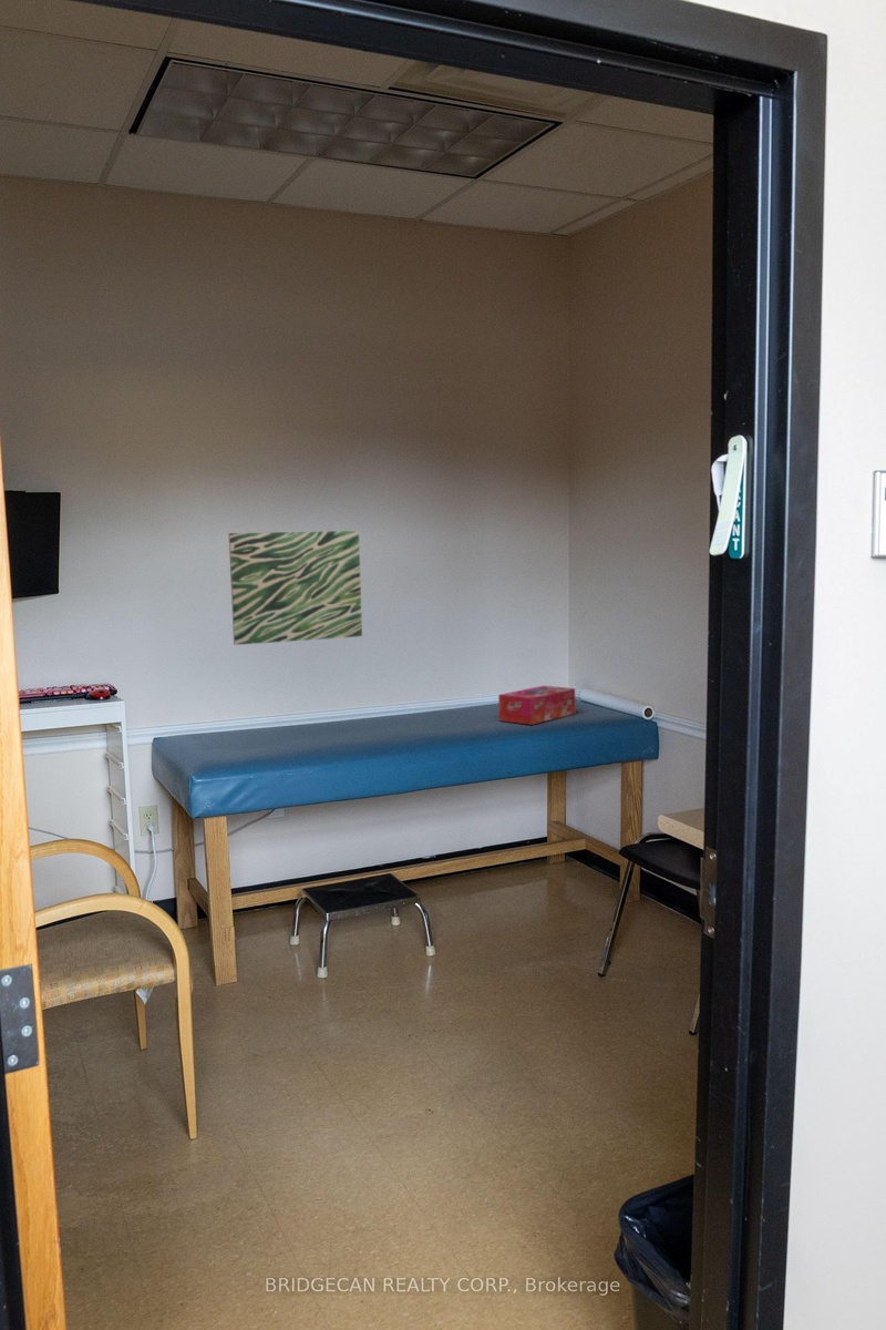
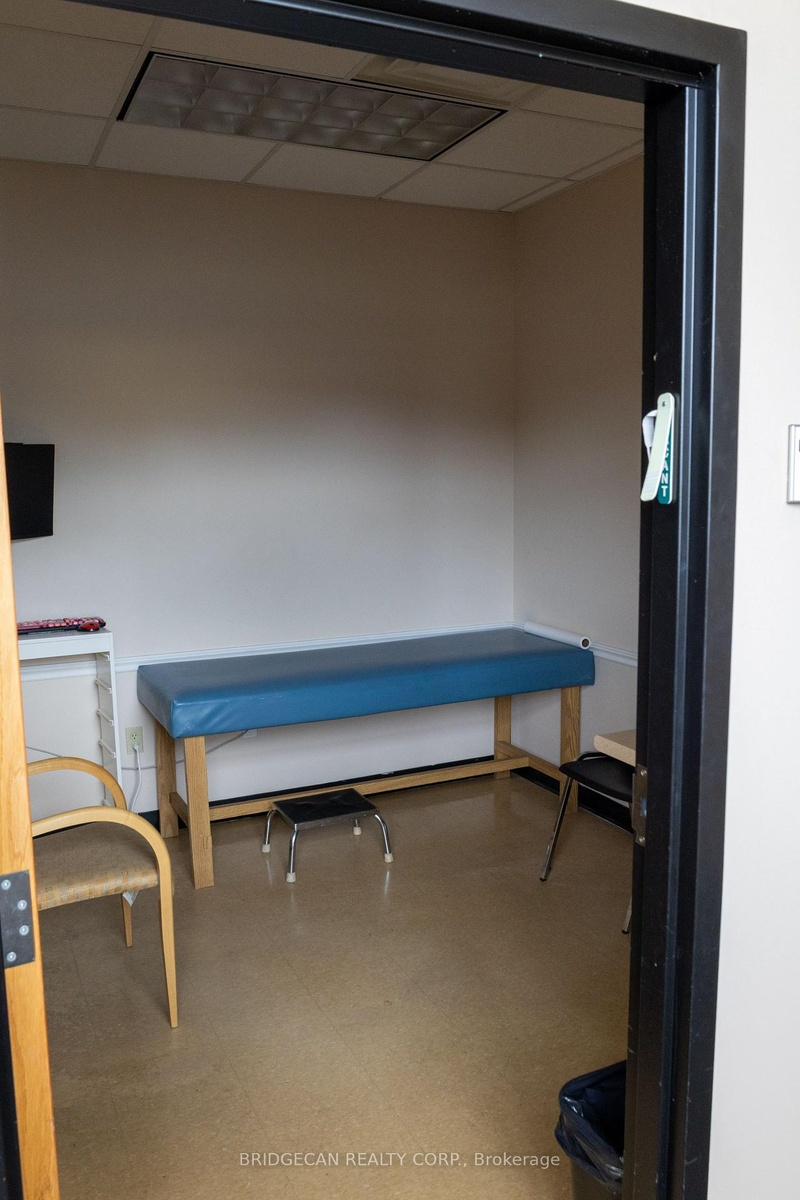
- tissue box [497,685,576,726]
- wall art [228,530,363,646]
